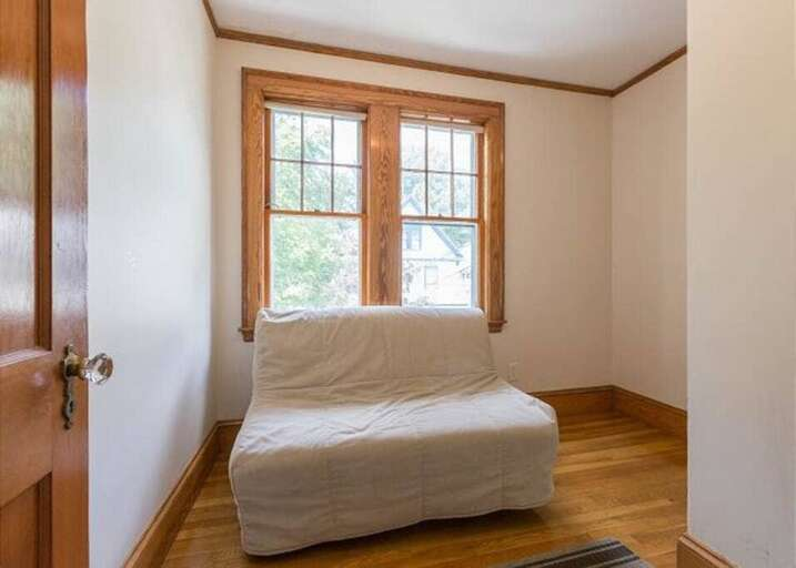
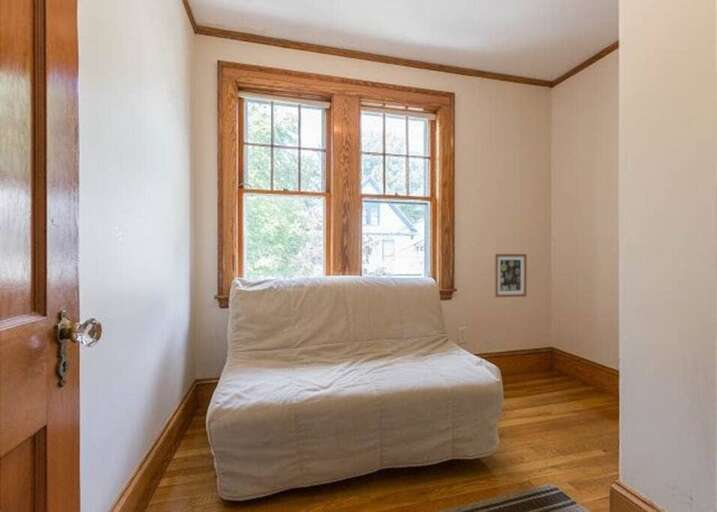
+ wall art [494,253,528,298]
